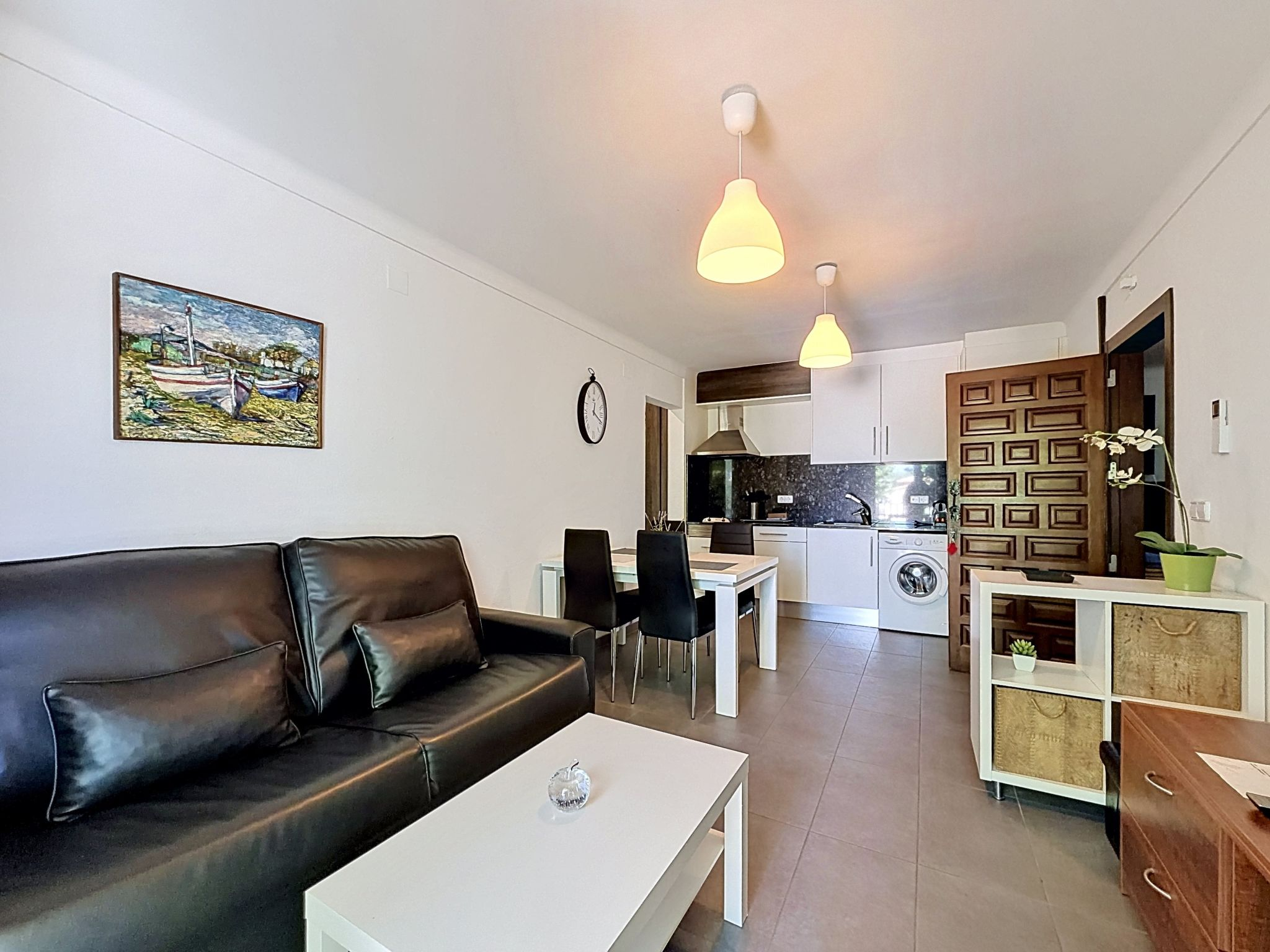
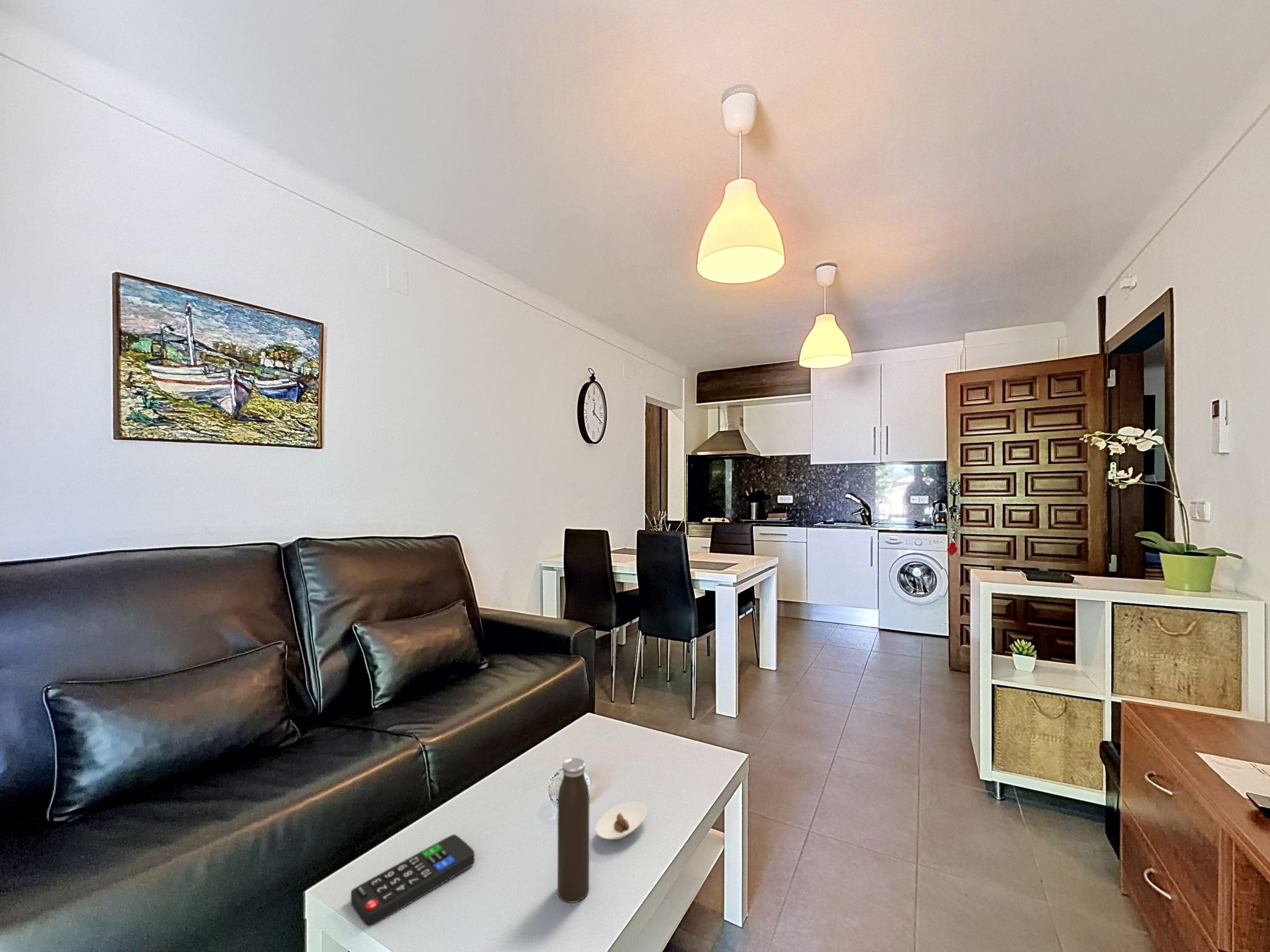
+ remote control [350,834,475,927]
+ saucer [595,801,647,840]
+ water bottle [557,757,590,903]
